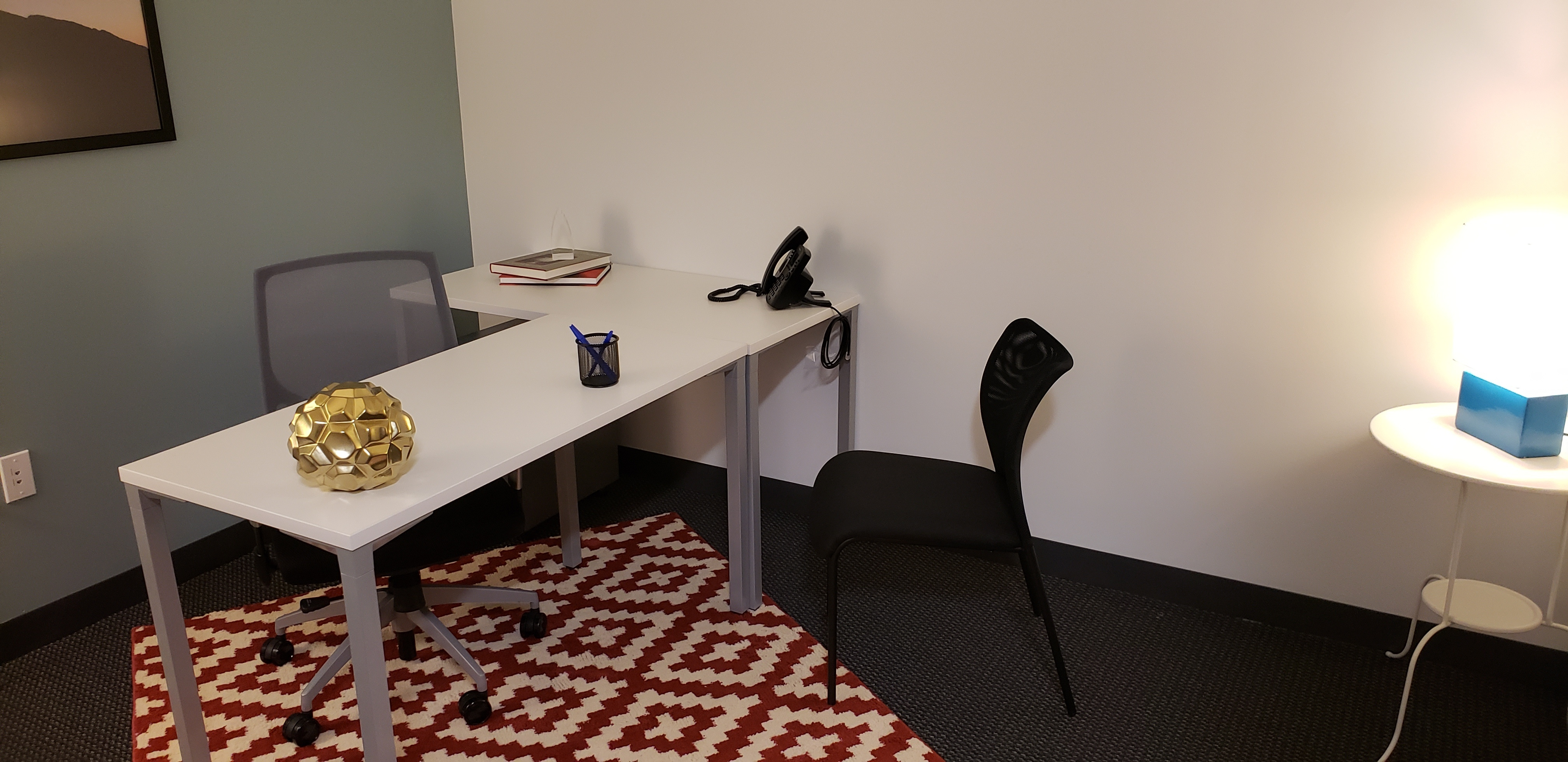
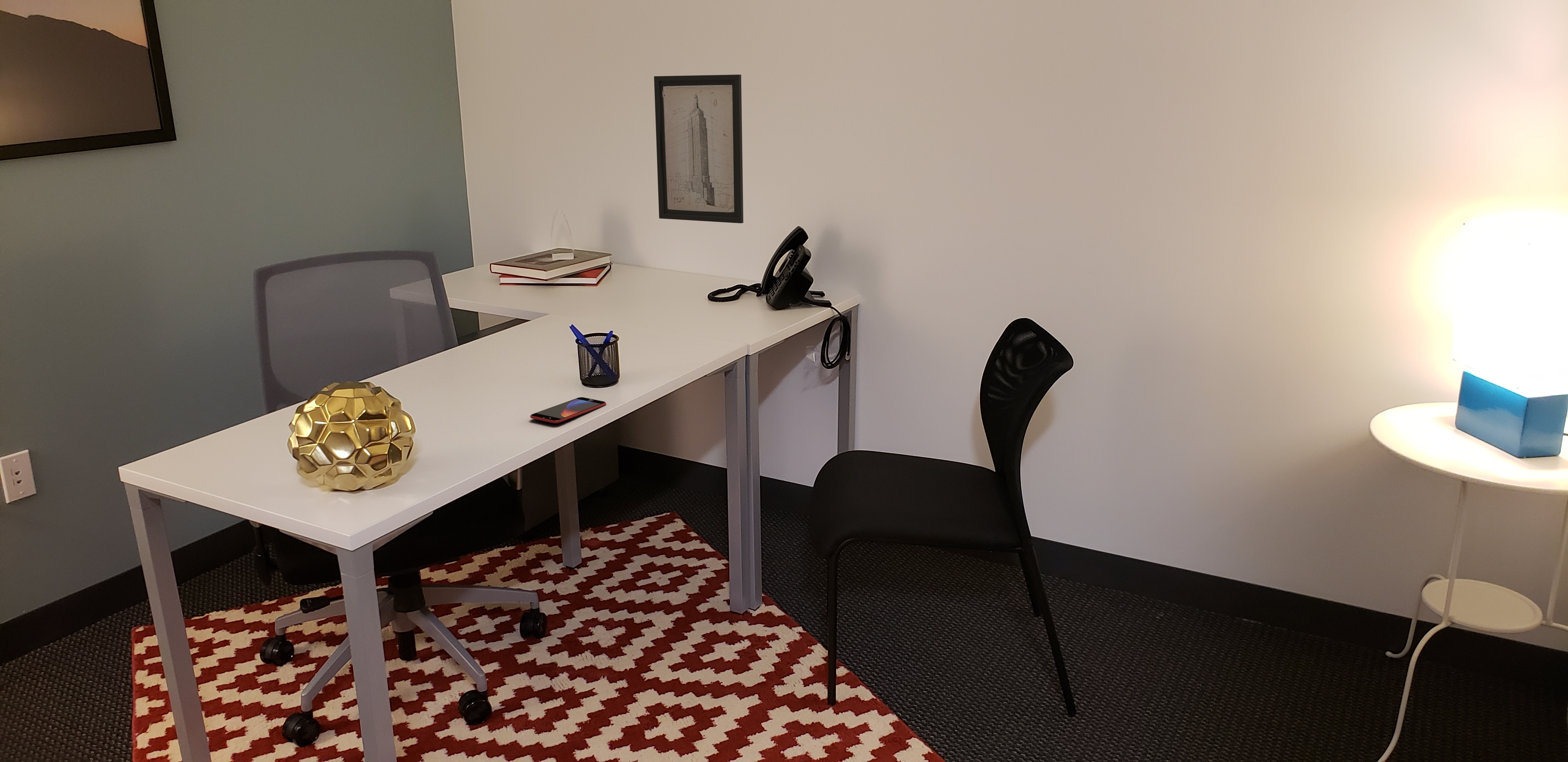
+ smartphone [530,397,607,424]
+ wall art [654,74,744,224]
